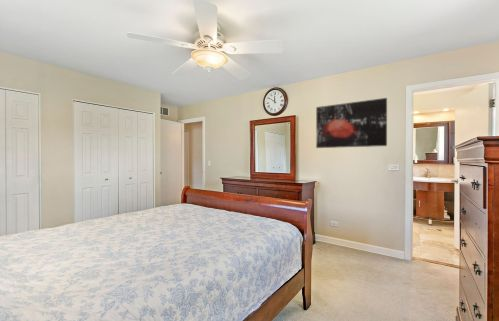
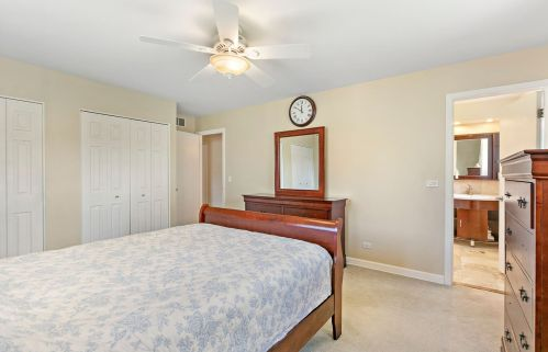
- wall art [315,97,388,149]
